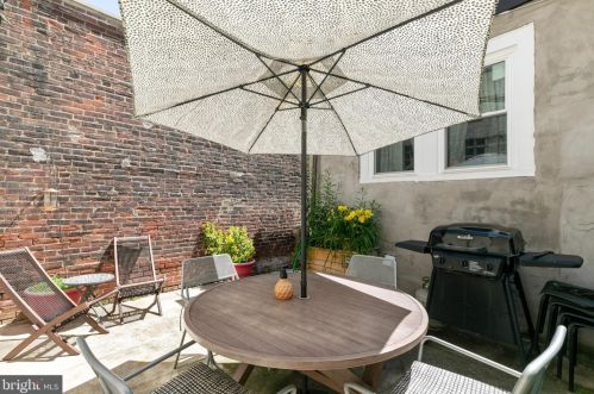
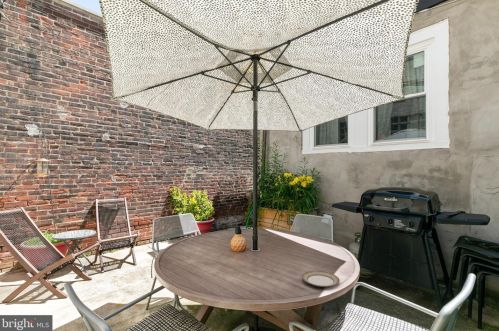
+ plate [301,270,341,288]
